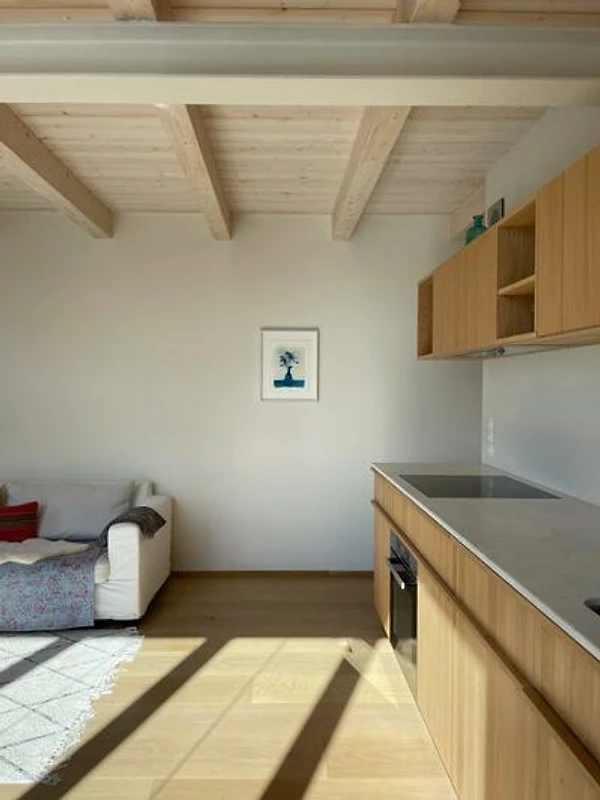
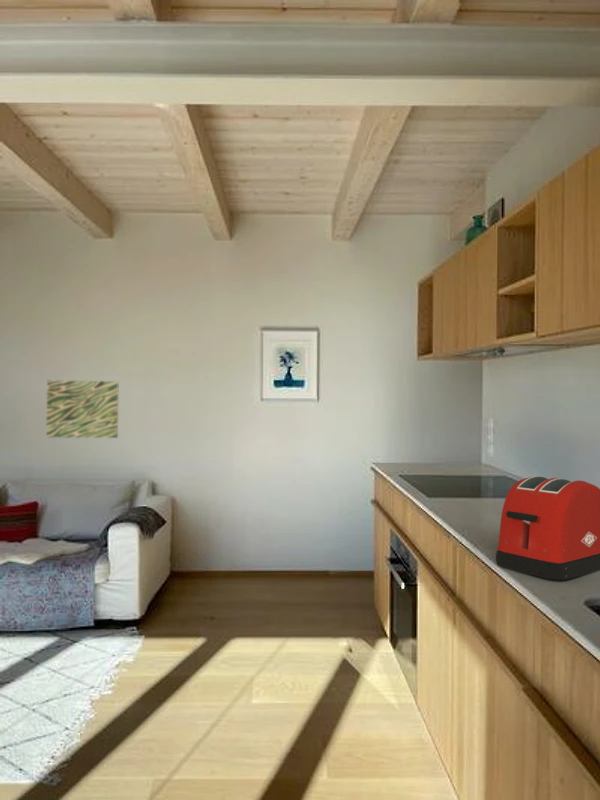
+ wall art [45,380,120,439]
+ toaster [495,475,600,581]
